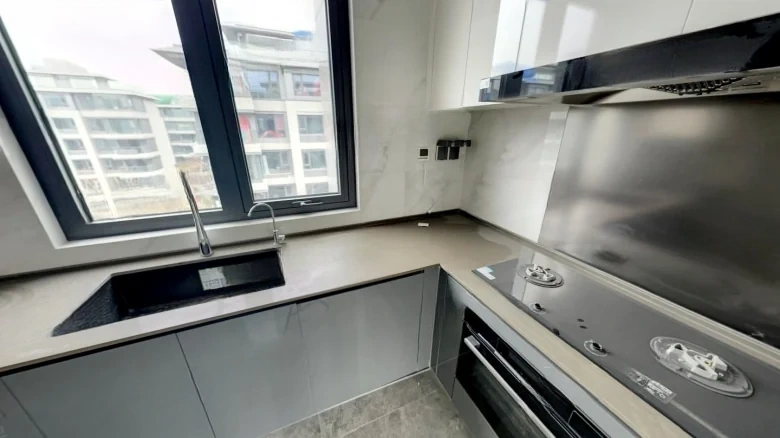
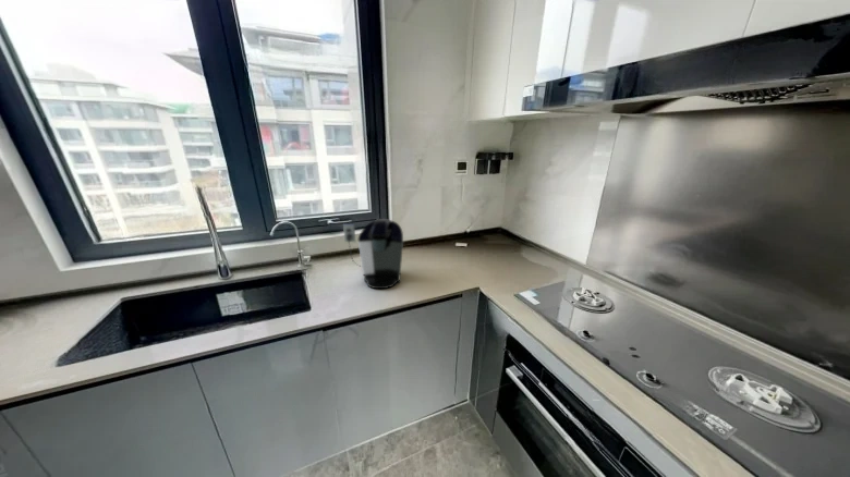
+ coffee maker [342,218,404,290]
